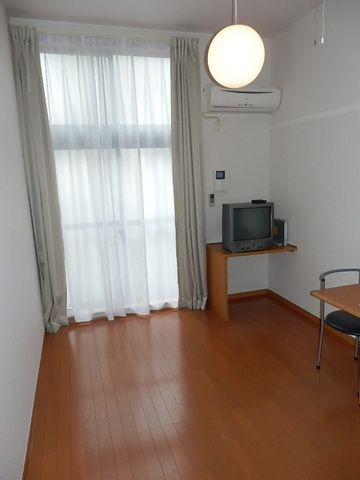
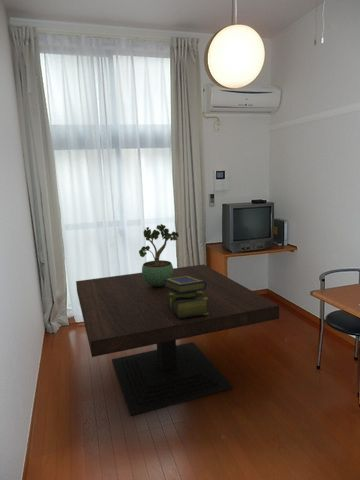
+ coffee table [75,263,280,417]
+ stack of books [164,276,209,318]
+ potted plant [138,223,180,287]
